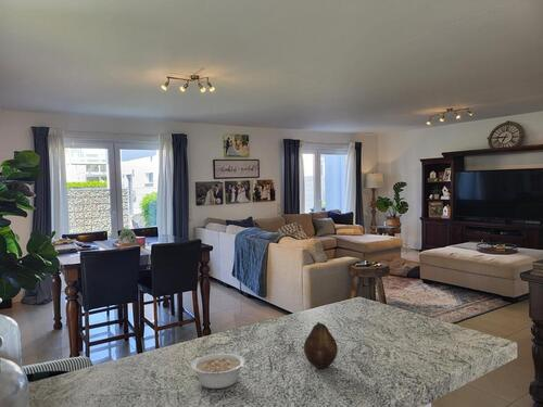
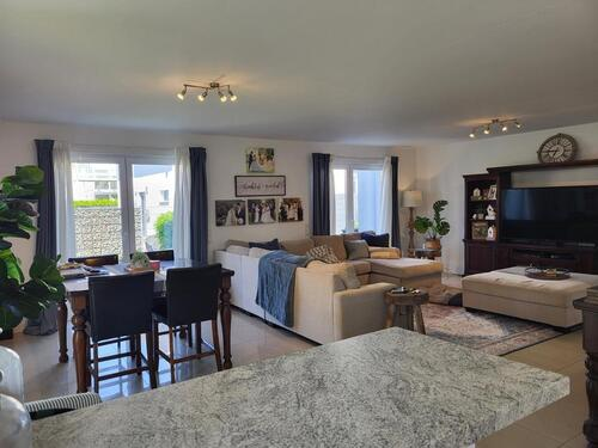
- legume [190,353,252,390]
- fruit [303,320,339,369]
